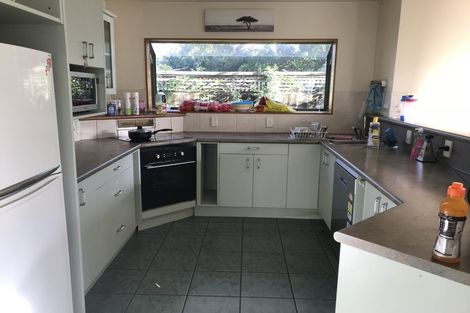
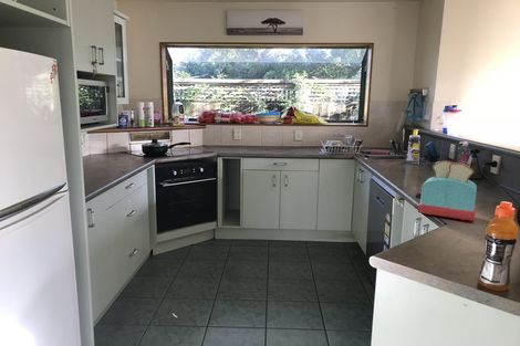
+ toaster [415,159,478,221]
